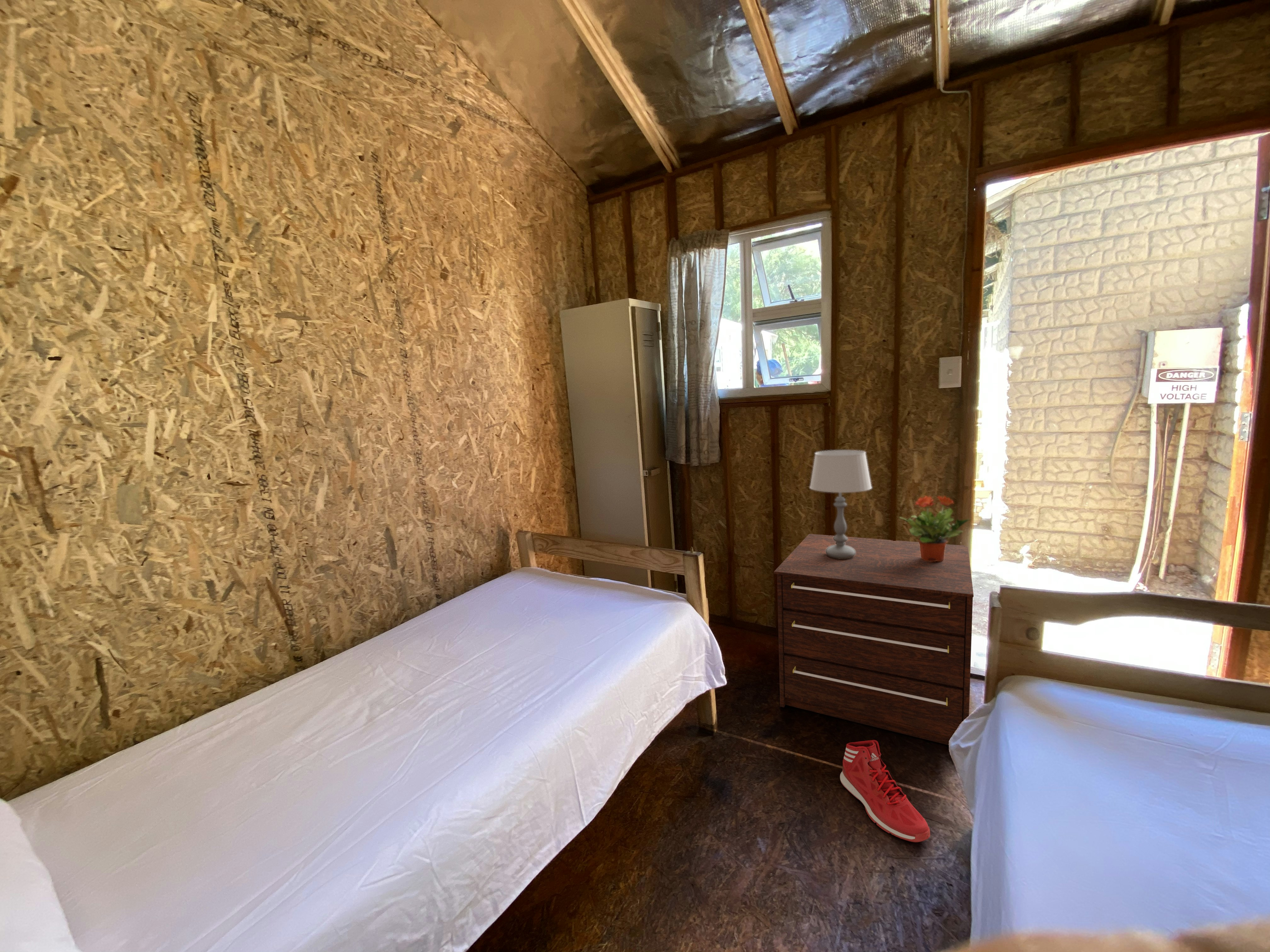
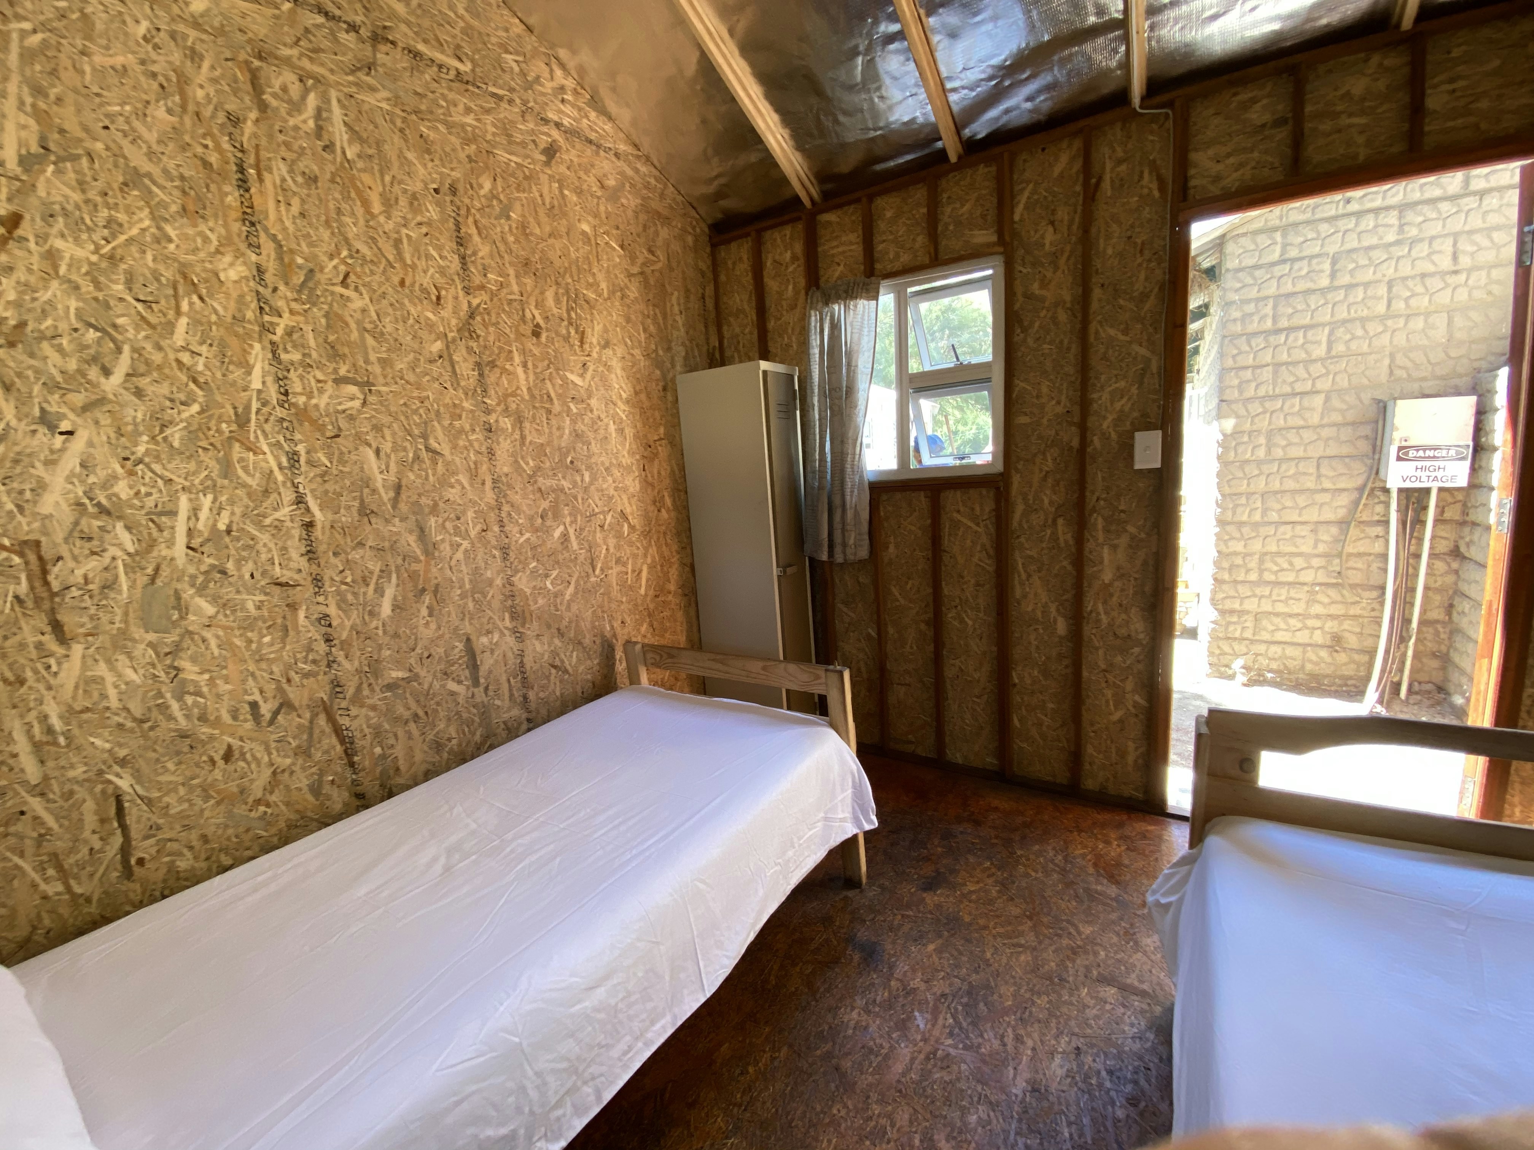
- dresser [774,534,974,745]
- sneaker [840,740,930,842]
- table lamp [809,450,872,559]
- potted plant [899,495,971,562]
